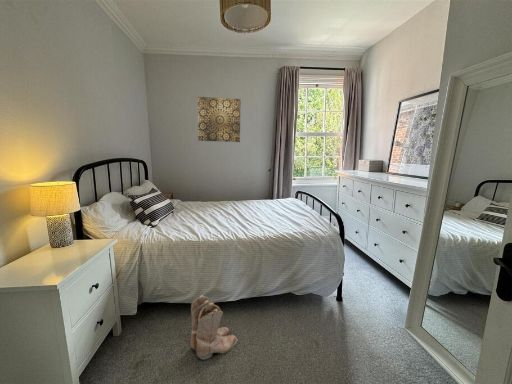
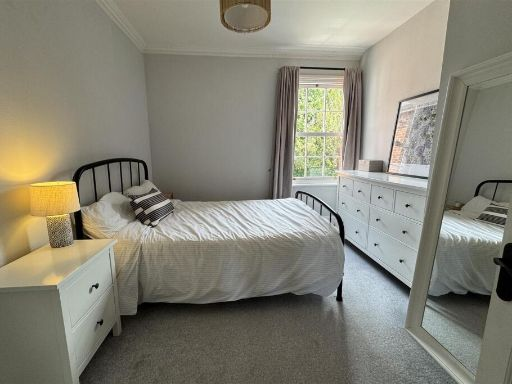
- wall art [197,96,242,143]
- boots [189,294,238,361]
